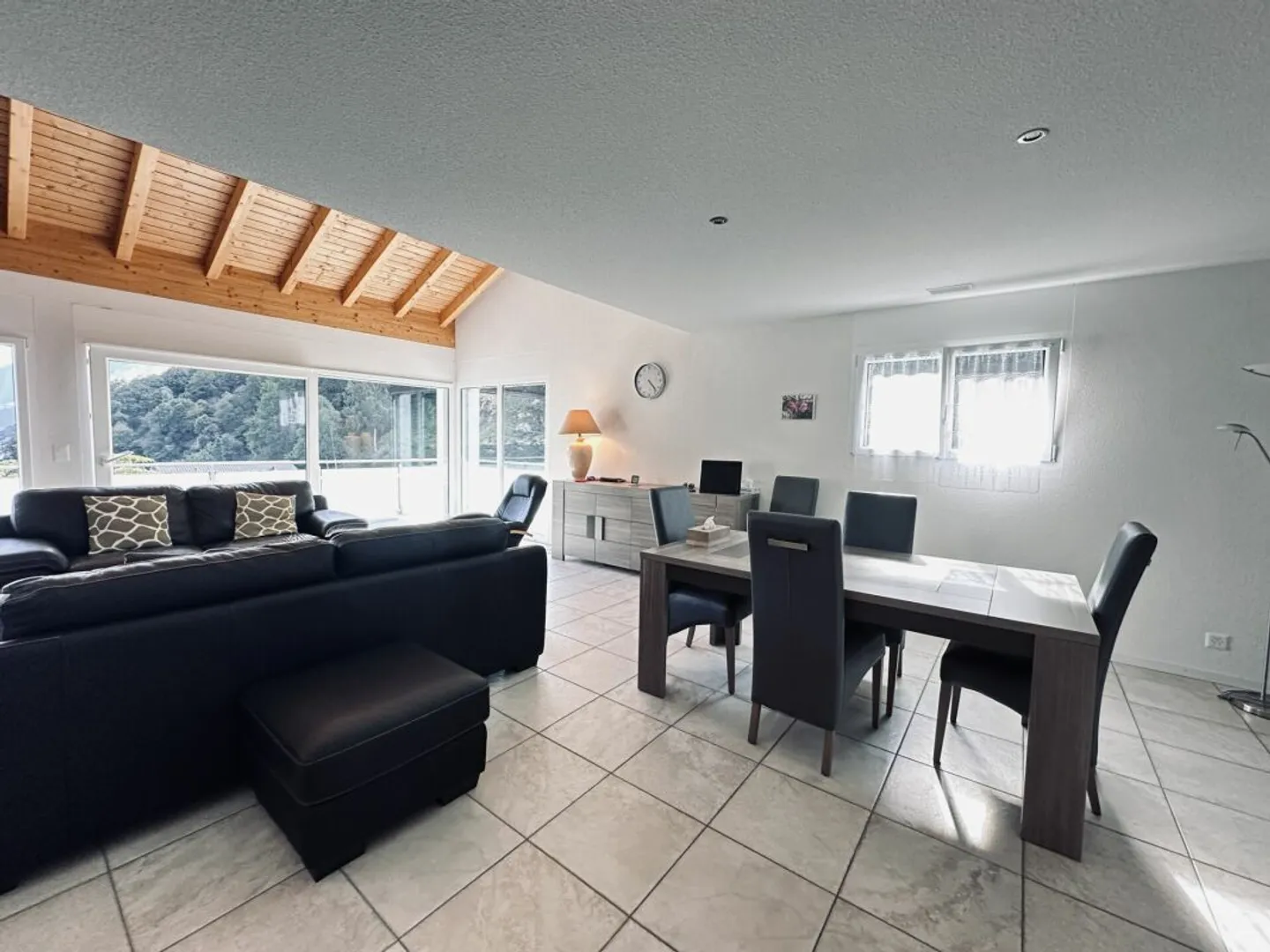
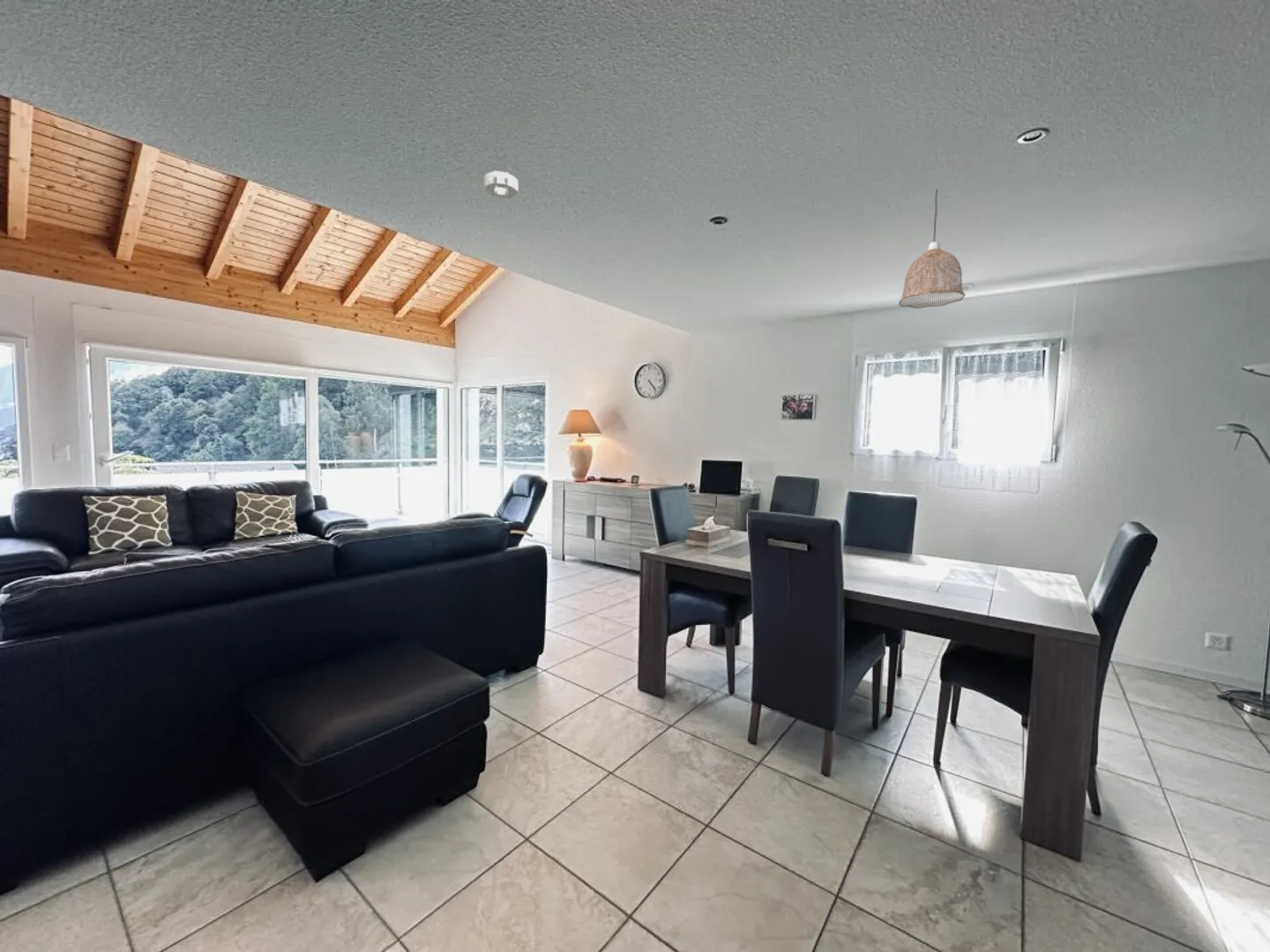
+ smoke detector [483,169,519,200]
+ pendant lamp [898,189,967,309]
